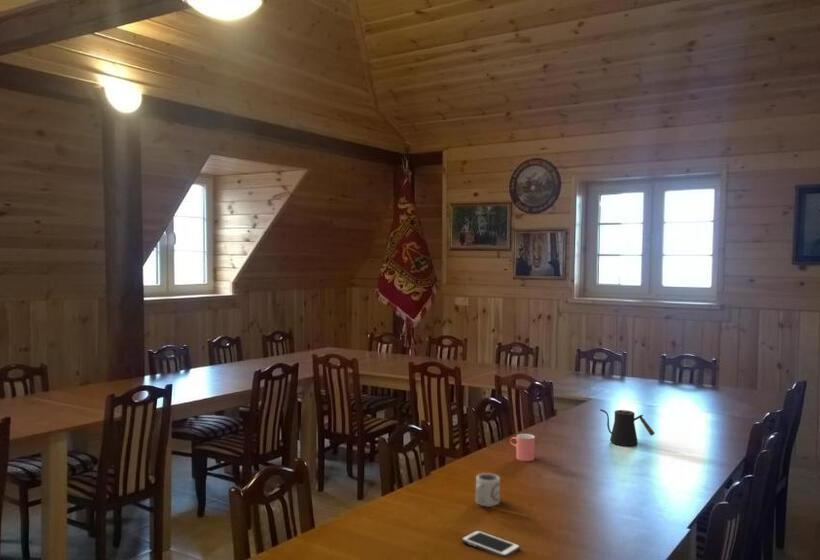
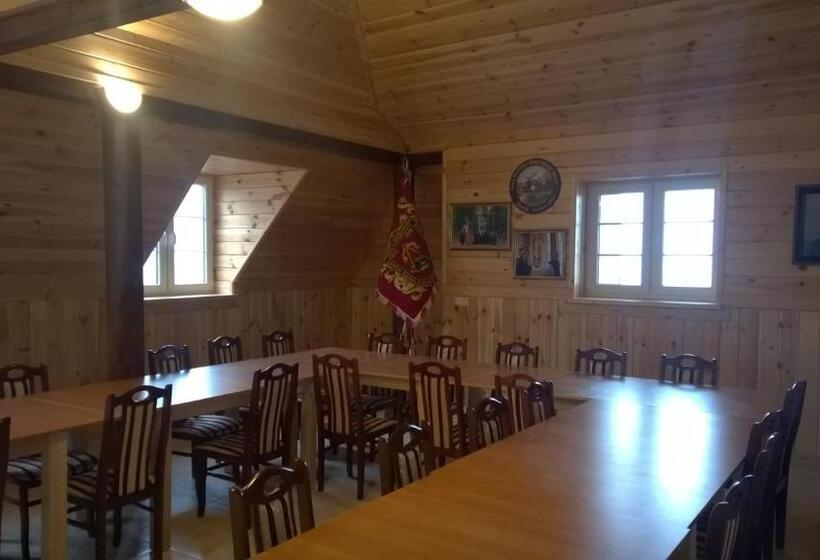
- cup [475,472,501,508]
- kettle [599,408,656,447]
- cell phone [461,529,521,559]
- cup [509,433,536,462]
